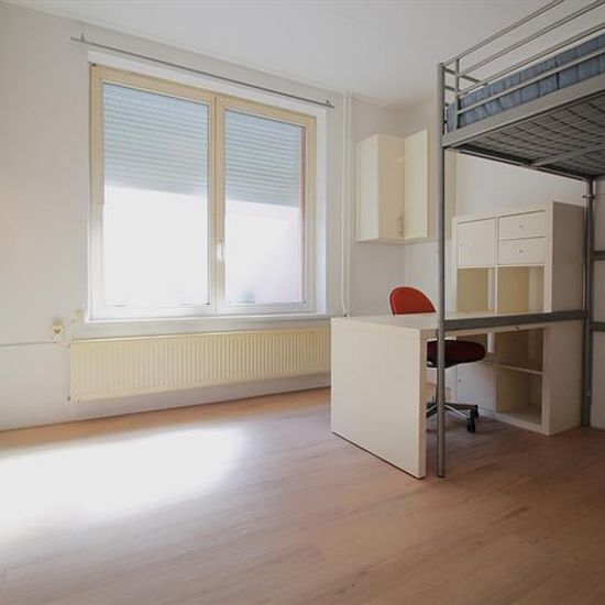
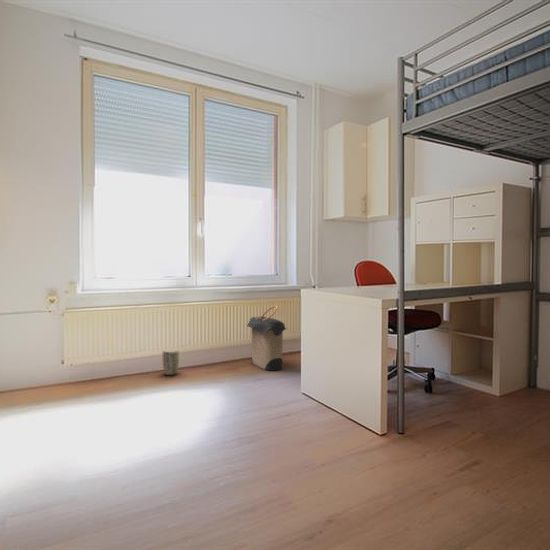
+ plant pot [162,349,180,376]
+ laundry hamper [246,305,287,372]
